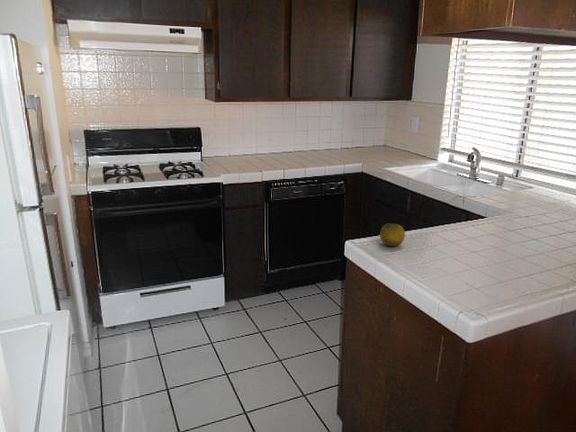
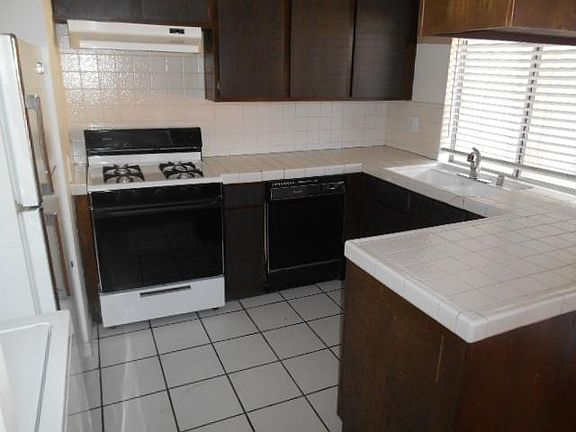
- fruit [379,222,406,247]
